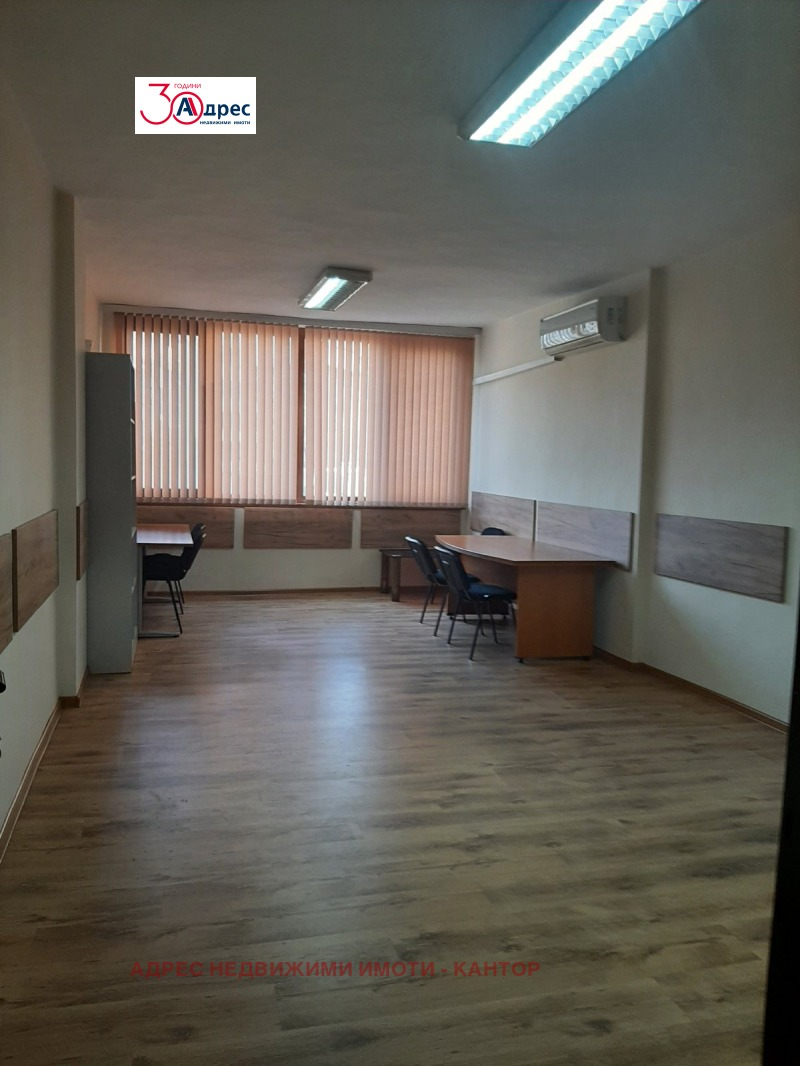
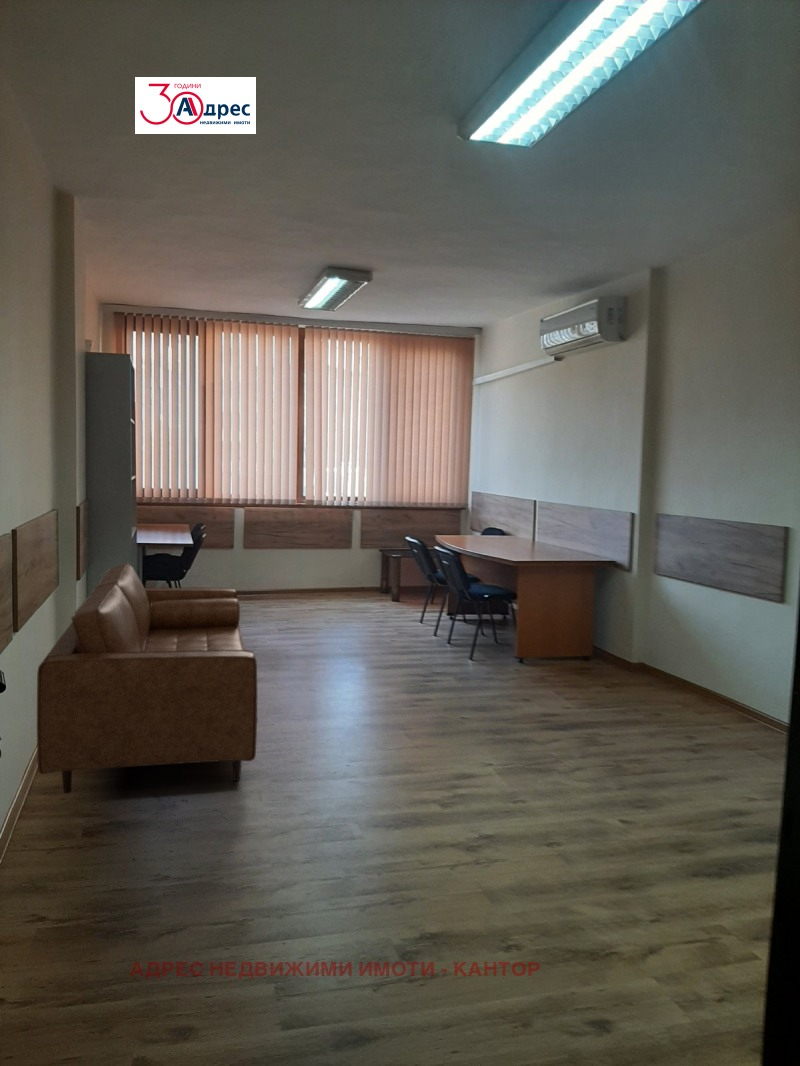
+ sofa [36,562,259,794]
